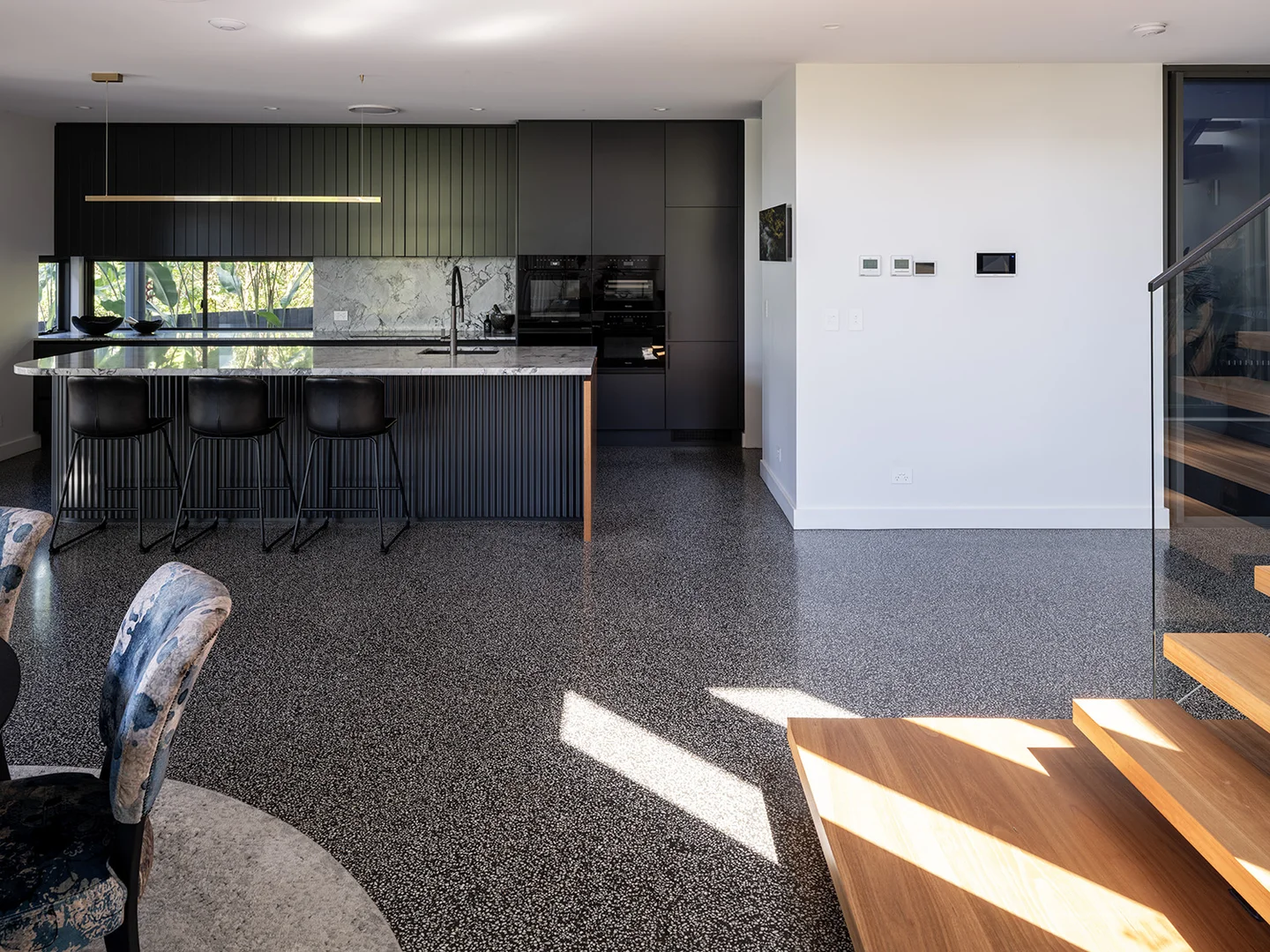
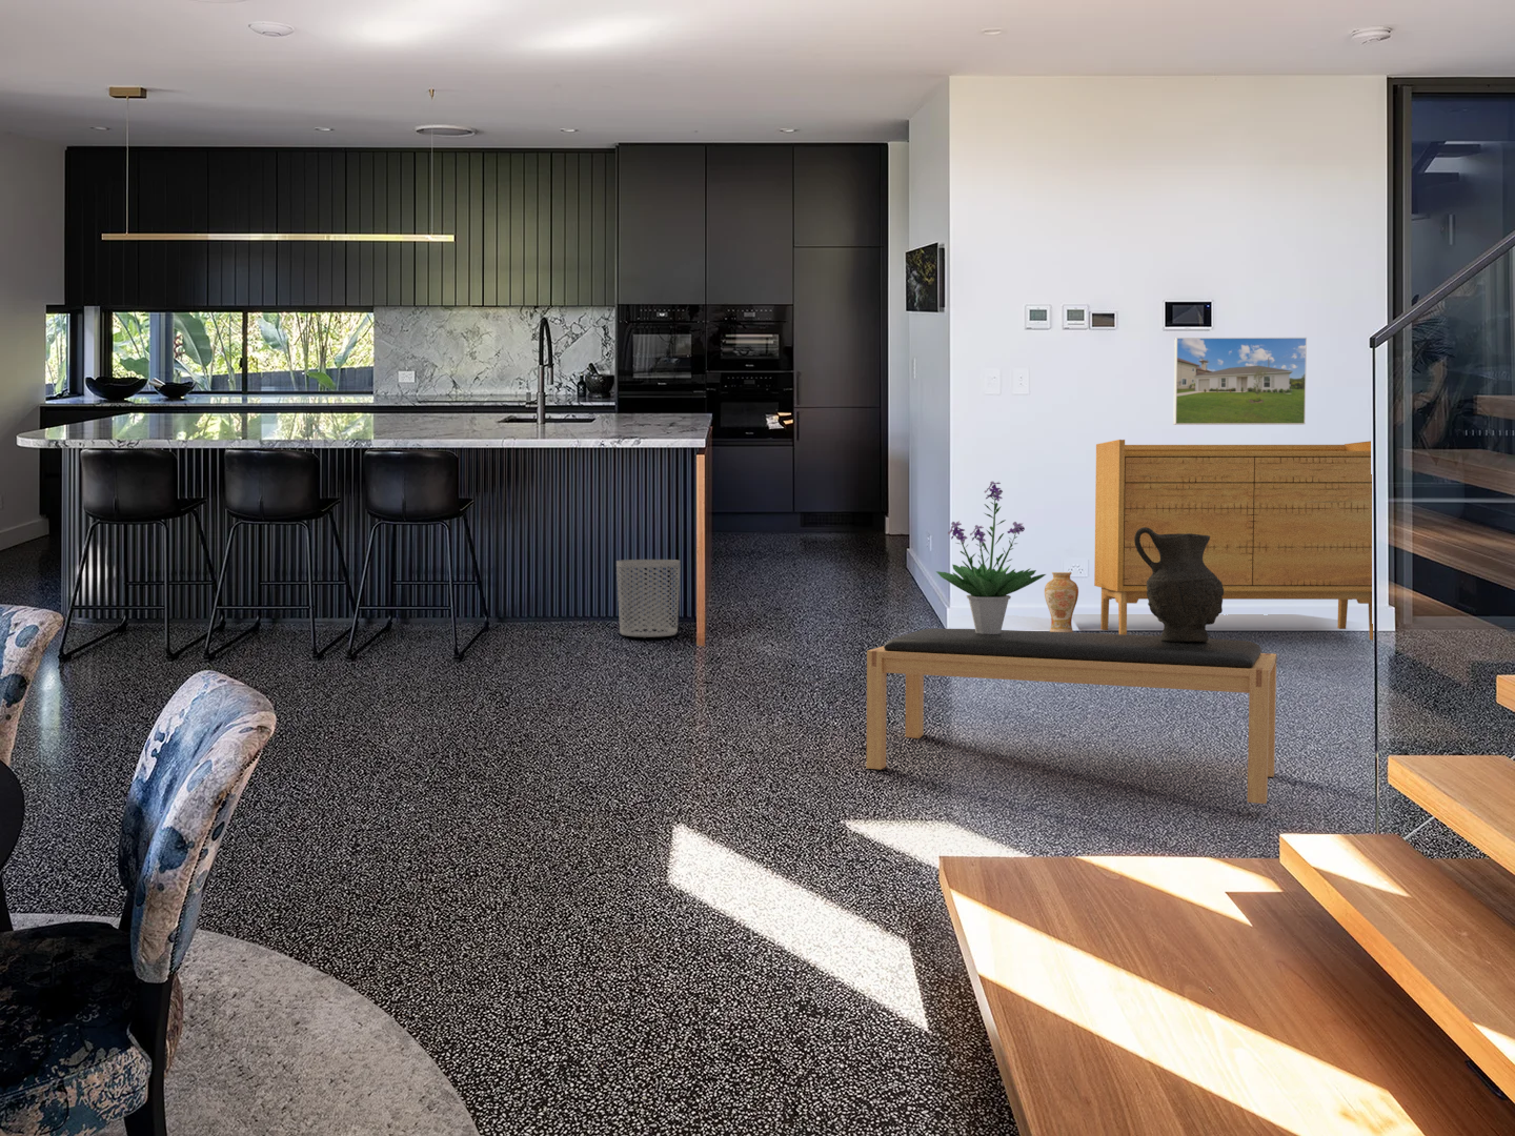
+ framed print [1171,337,1307,426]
+ vase [1044,572,1080,632]
+ potted plant [935,481,1047,635]
+ waste bin [616,558,681,638]
+ bench [866,628,1279,804]
+ decorative vase [1134,527,1224,642]
+ sideboard [1093,439,1374,642]
